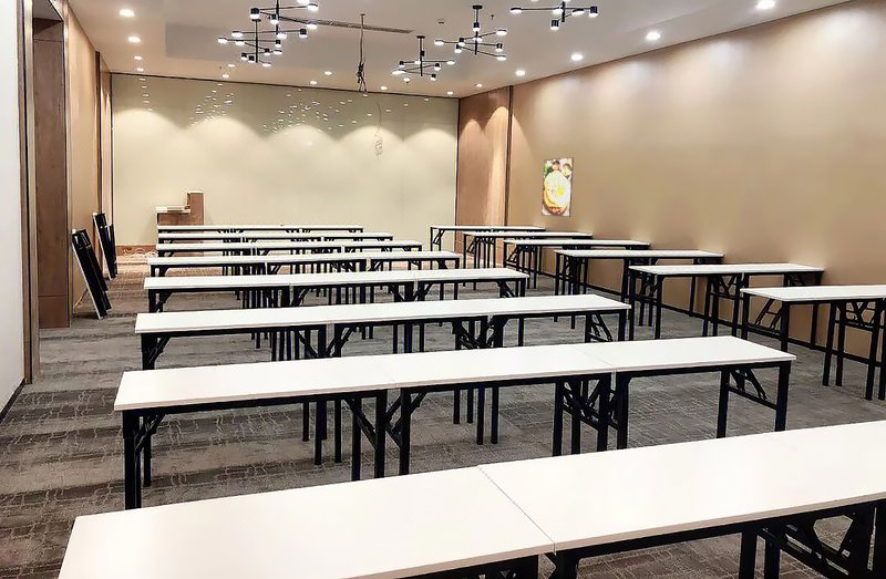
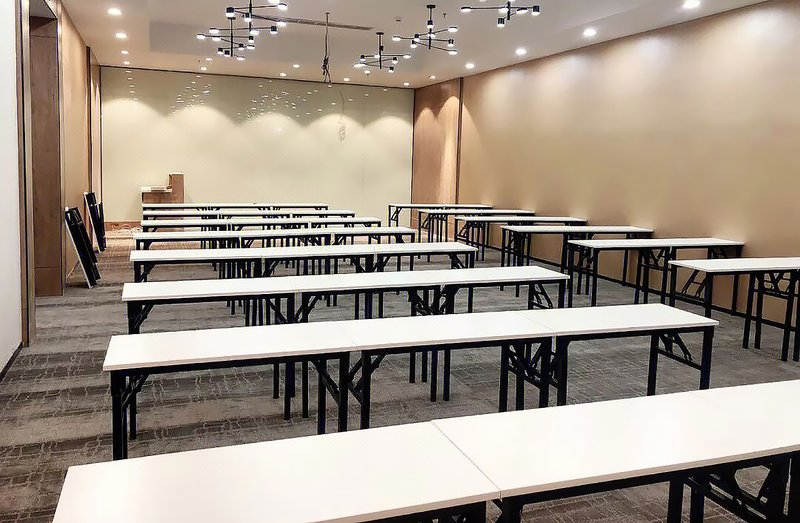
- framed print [540,156,575,218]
